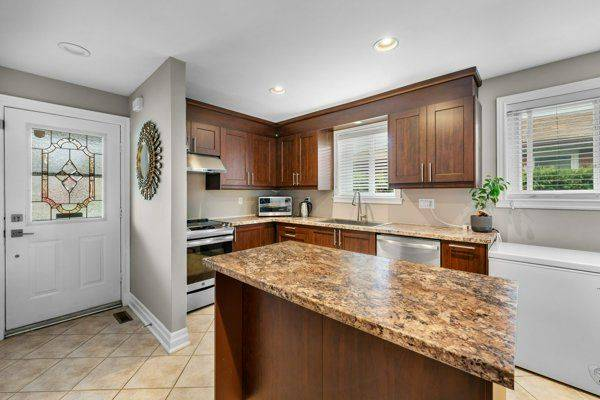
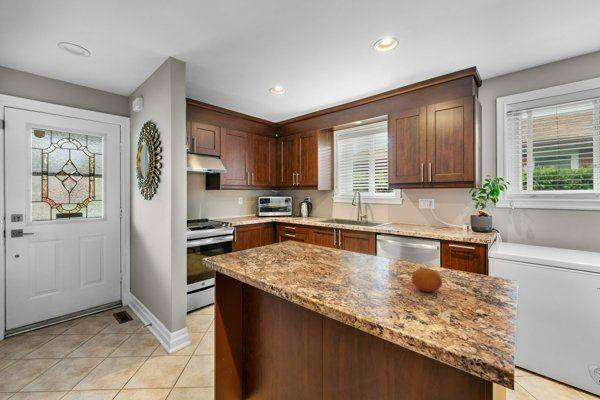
+ fruit [411,267,443,293]
